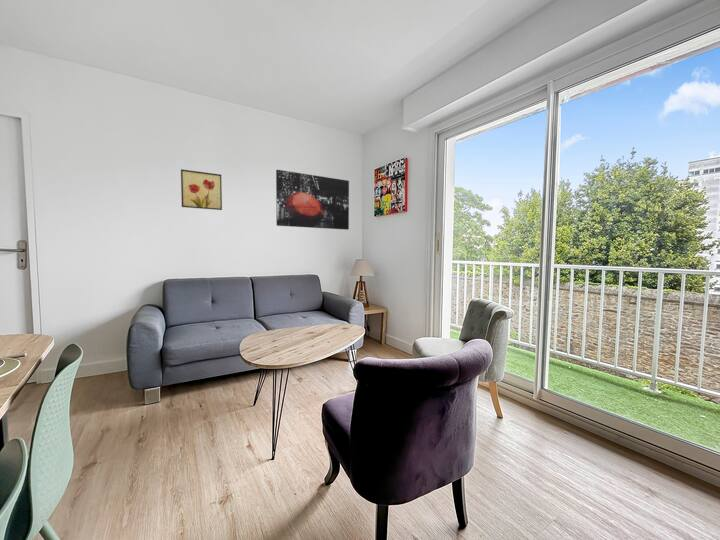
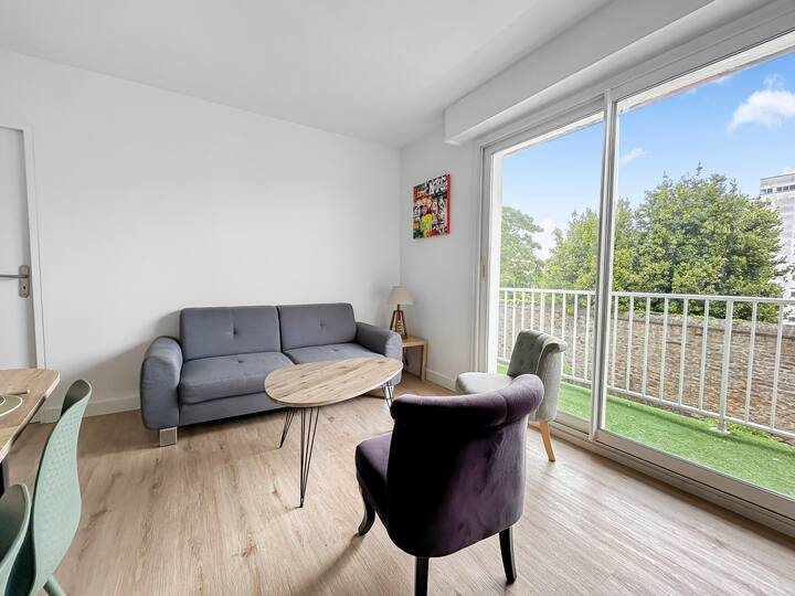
- wall art [180,168,223,211]
- wall art [275,169,350,231]
